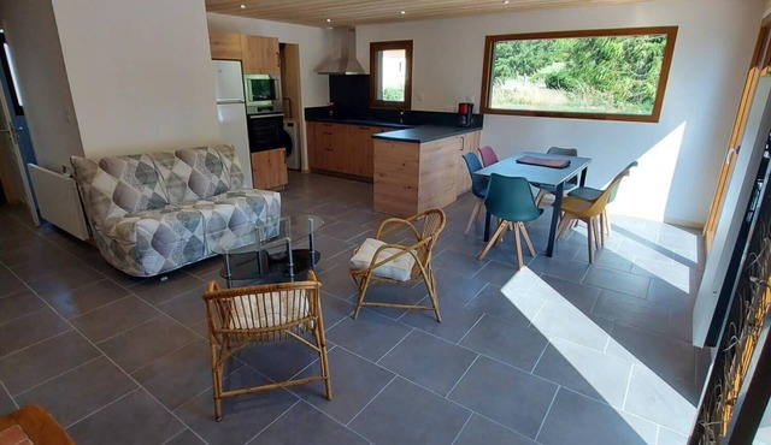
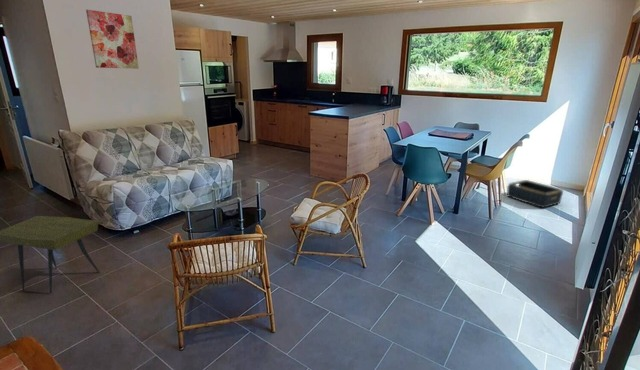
+ basket [506,179,564,209]
+ side table [0,215,101,294]
+ wall art [85,9,140,70]
